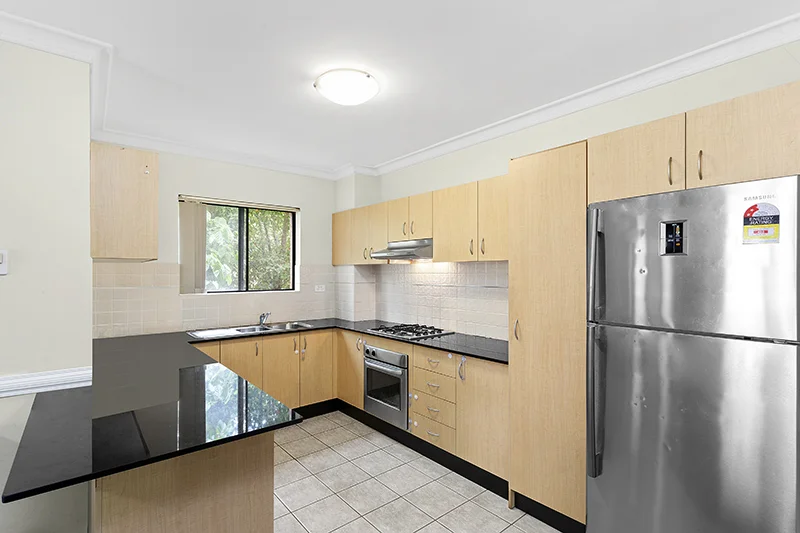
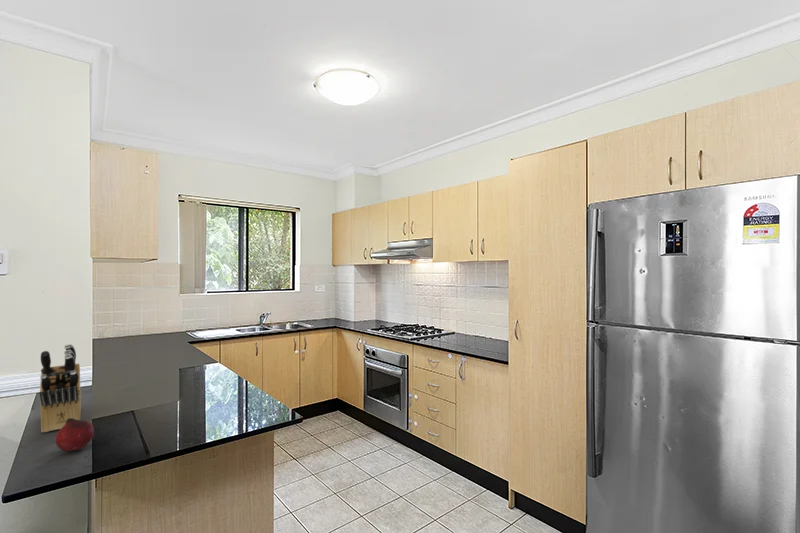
+ knife block [38,343,82,433]
+ fruit [54,418,95,452]
